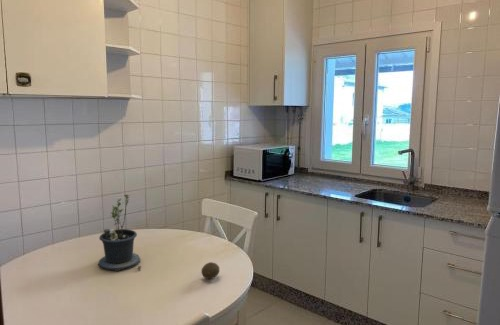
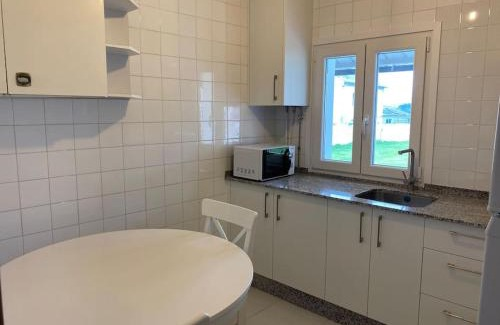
- fruit [200,261,220,280]
- potted plant [97,194,142,272]
